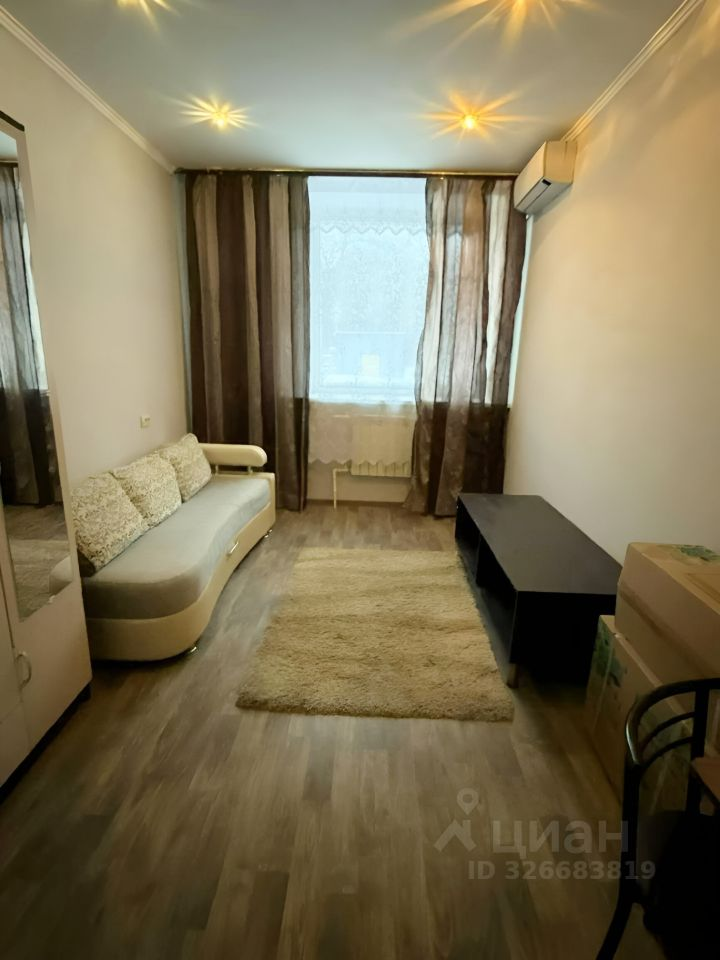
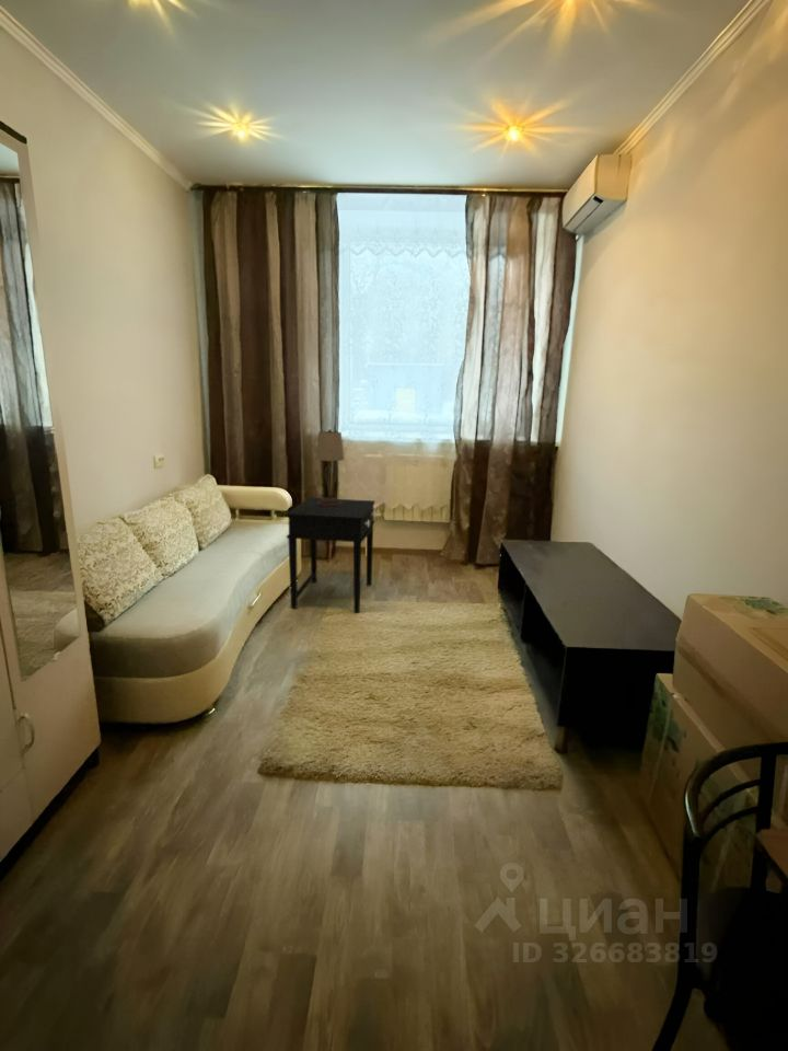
+ side table [285,497,376,614]
+ table lamp [314,428,346,507]
